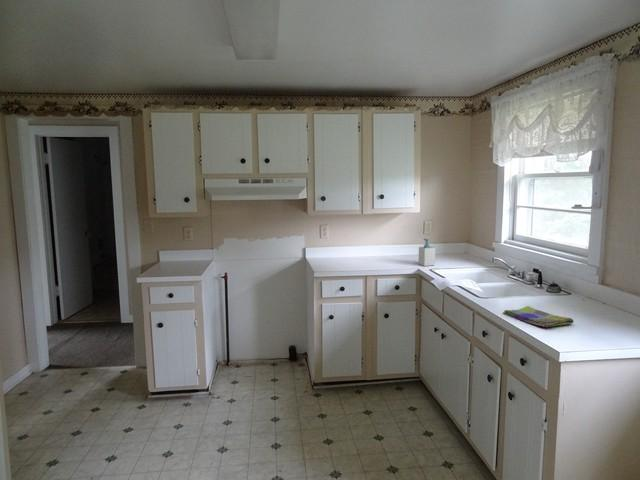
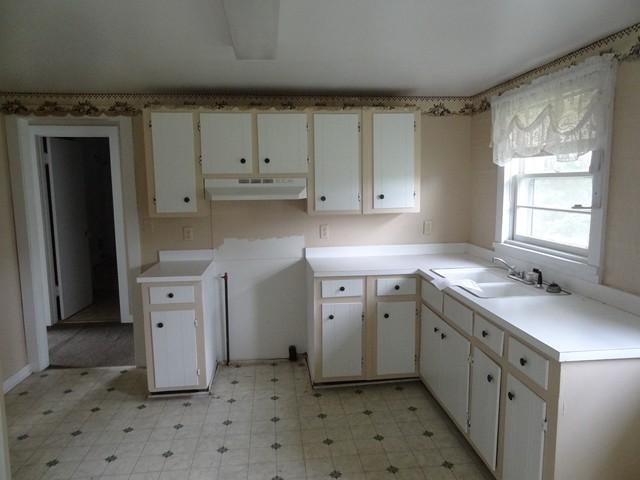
- dish towel [502,305,574,328]
- soap bottle [418,238,436,267]
